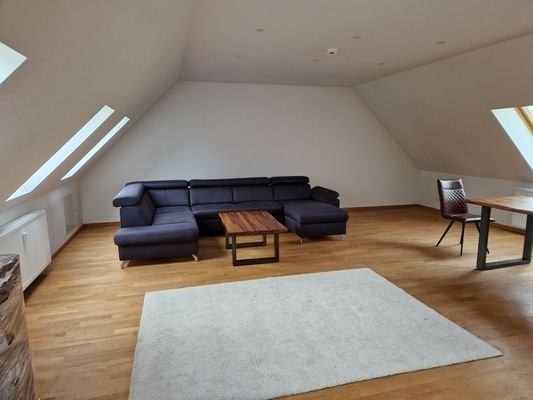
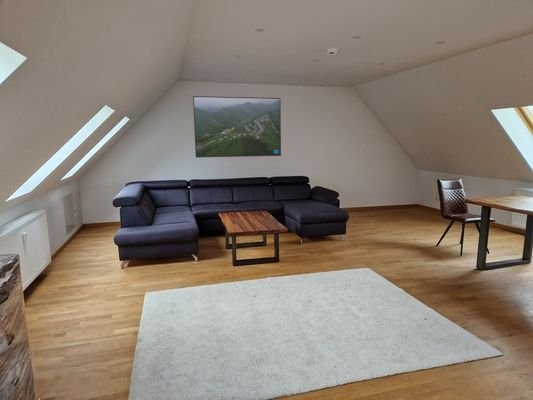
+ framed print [192,95,282,158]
